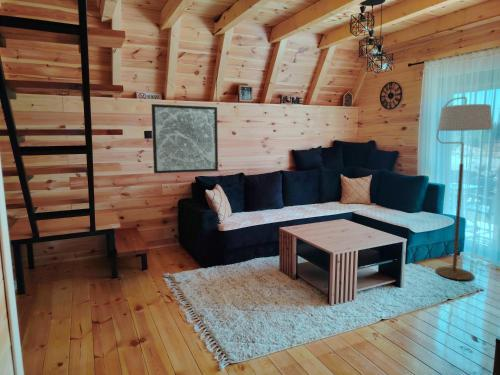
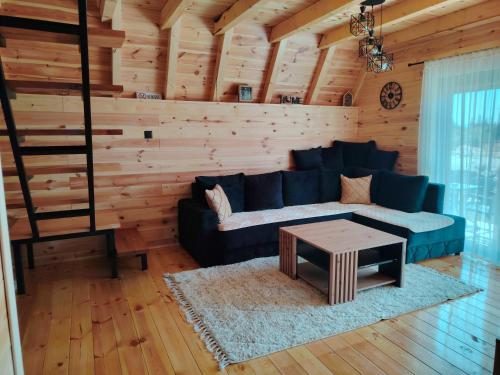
- floor lamp [434,96,494,281]
- wall art [151,103,219,174]
